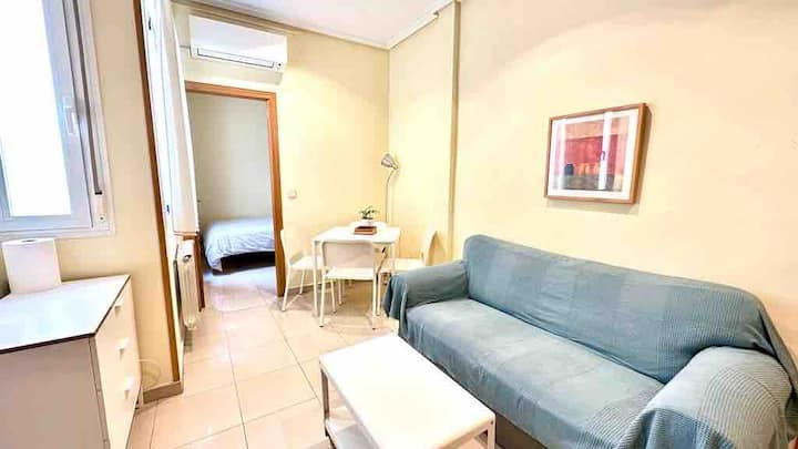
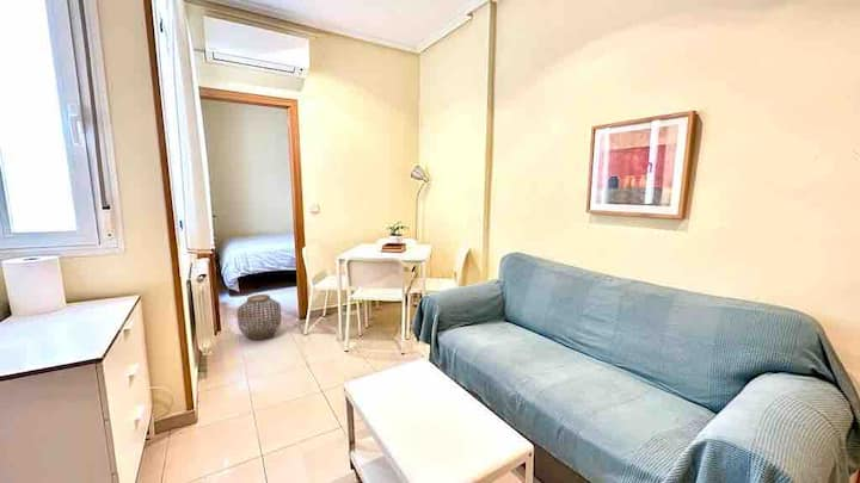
+ woven basket [235,293,282,341]
